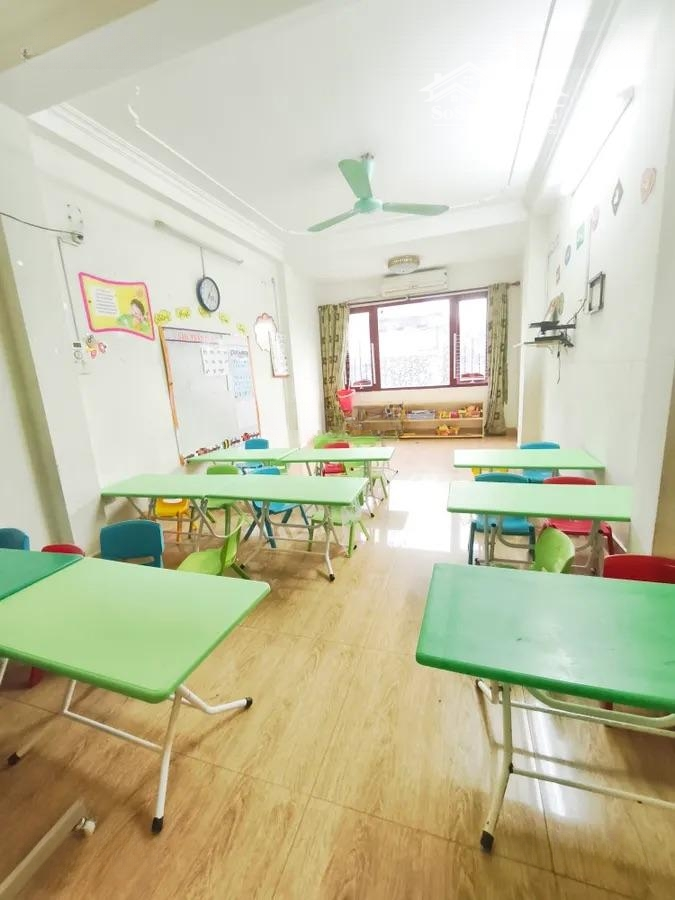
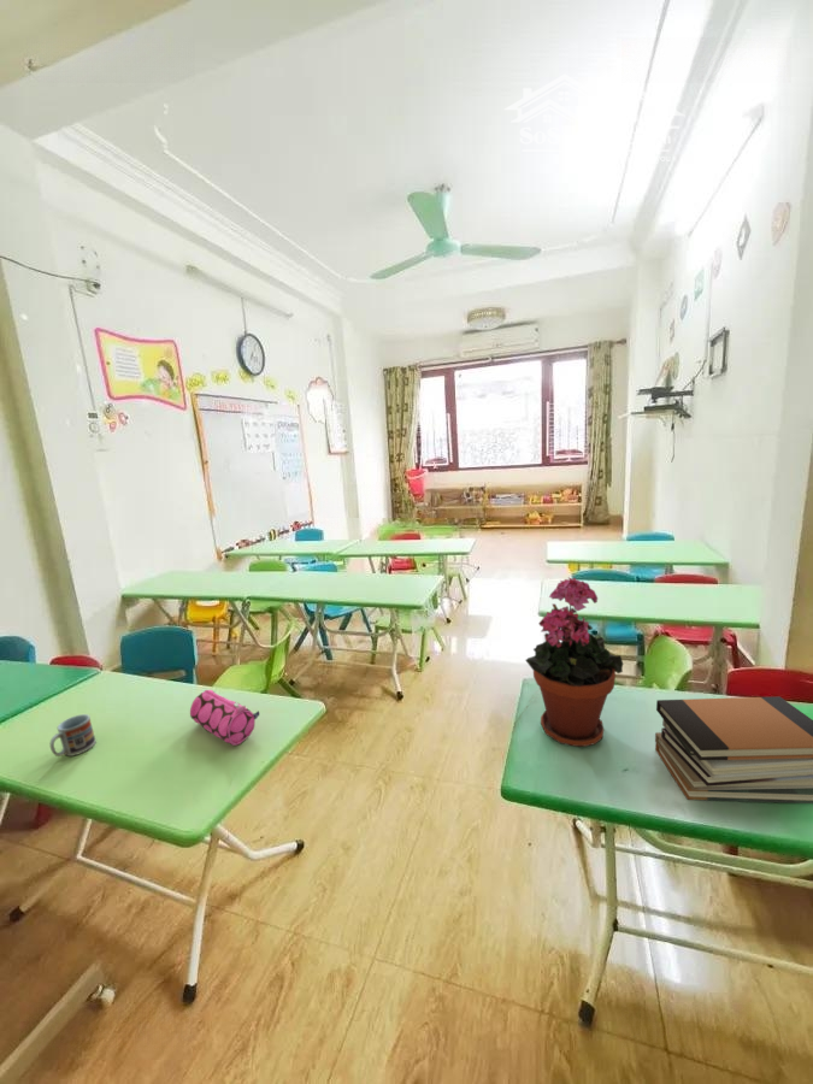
+ potted plant [524,576,624,748]
+ cup [48,713,98,758]
+ book stack [654,695,813,805]
+ pencil case [189,689,260,747]
